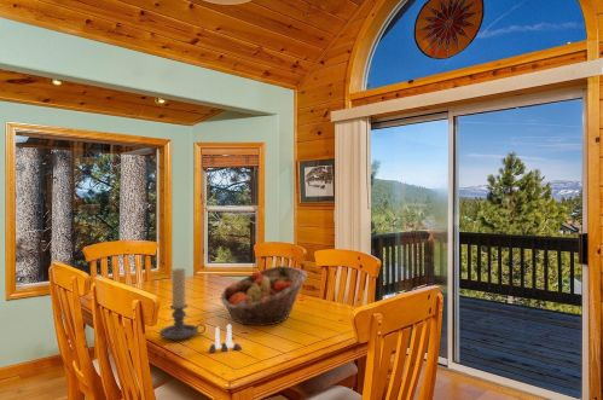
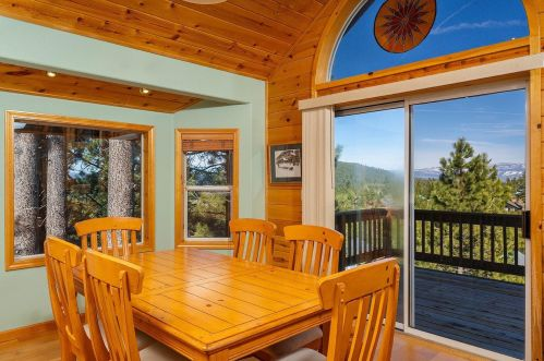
- salt and pepper shaker set [208,324,243,354]
- fruit basket [220,265,308,326]
- candle holder [158,267,207,341]
